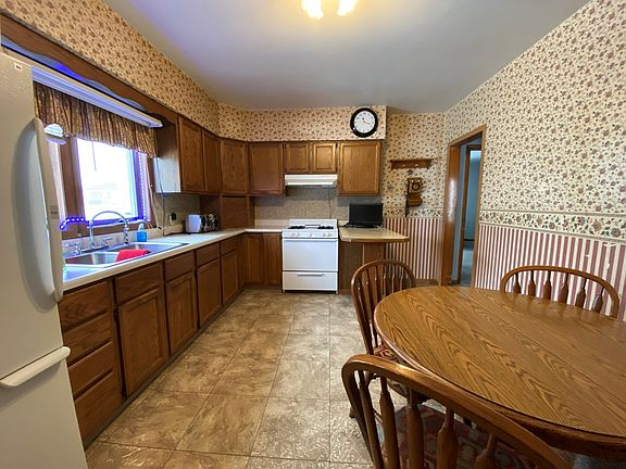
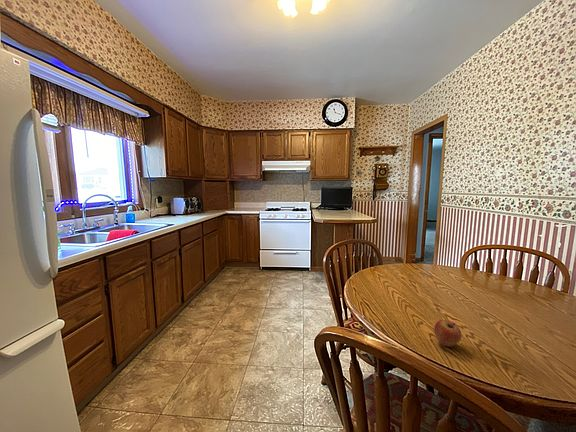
+ fruit [433,319,462,348]
